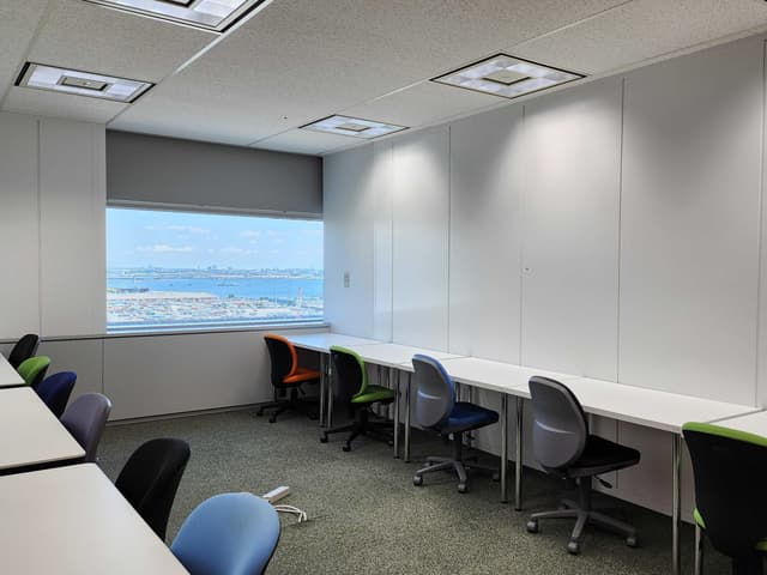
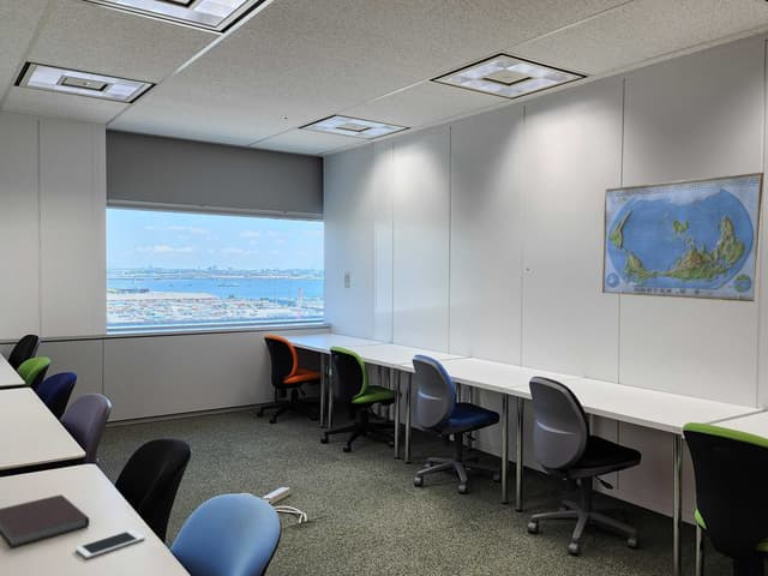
+ cell phone [74,528,146,559]
+ world map [601,172,766,302]
+ notebook [0,493,90,550]
